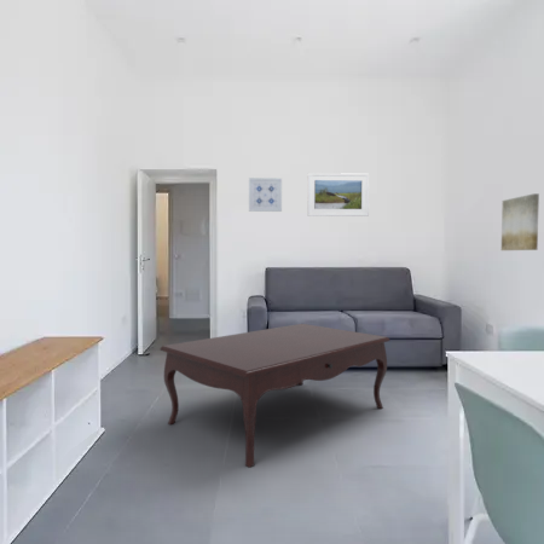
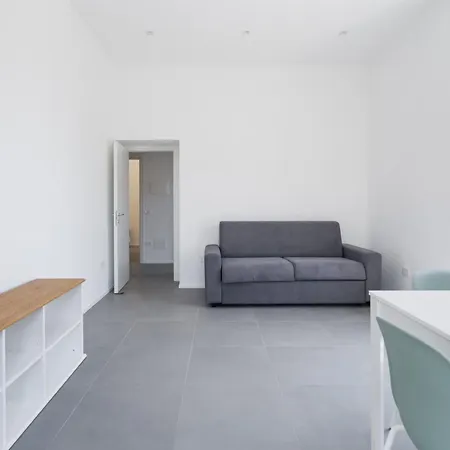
- wall art [248,176,283,213]
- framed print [306,172,370,218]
- wall art [500,192,540,251]
- coffee table [158,323,390,468]
